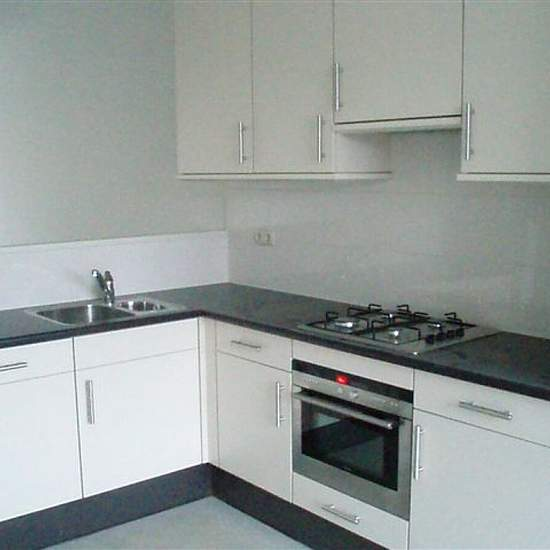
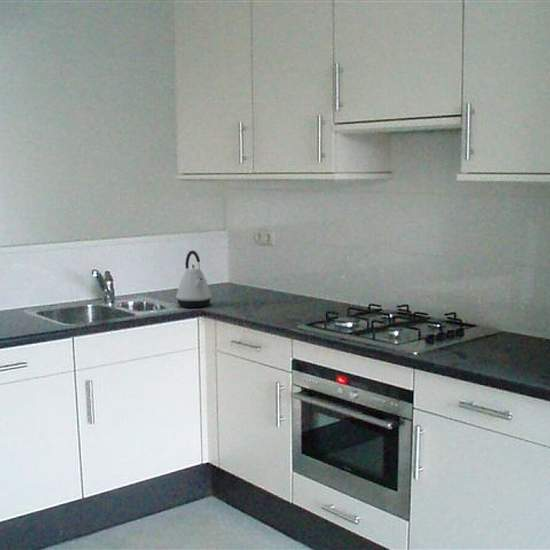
+ kettle [175,250,212,309]
